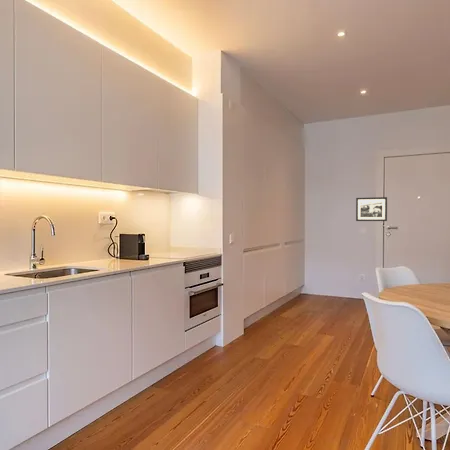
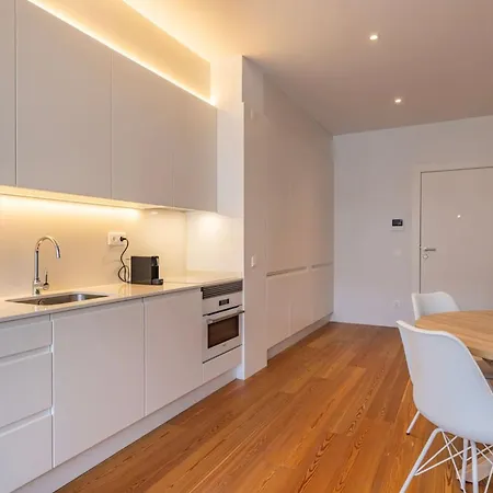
- picture frame [355,196,388,222]
